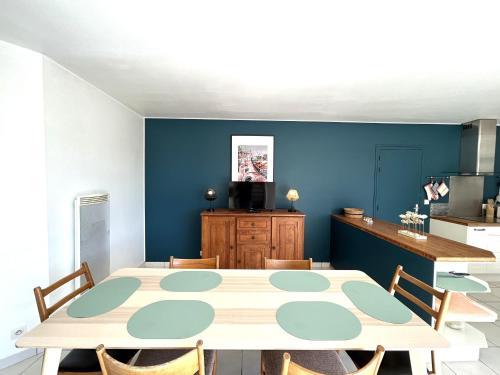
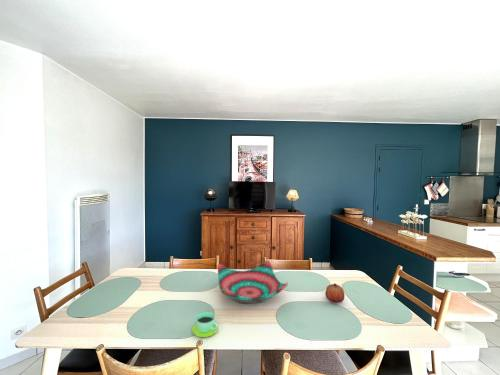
+ decorative bowl [217,259,289,305]
+ cup [191,311,219,338]
+ fruit [324,282,345,303]
